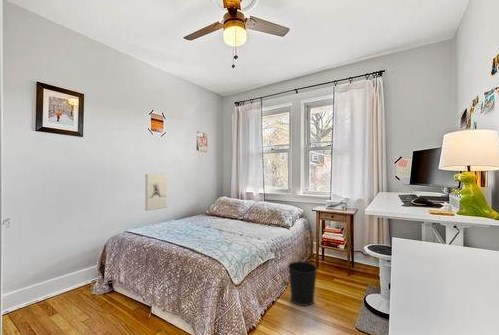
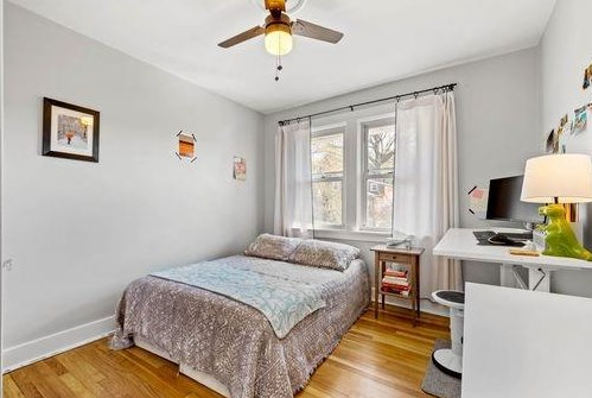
- wastebasket [287,260,318,307]
- wall sculpture [144,173,168,212]
